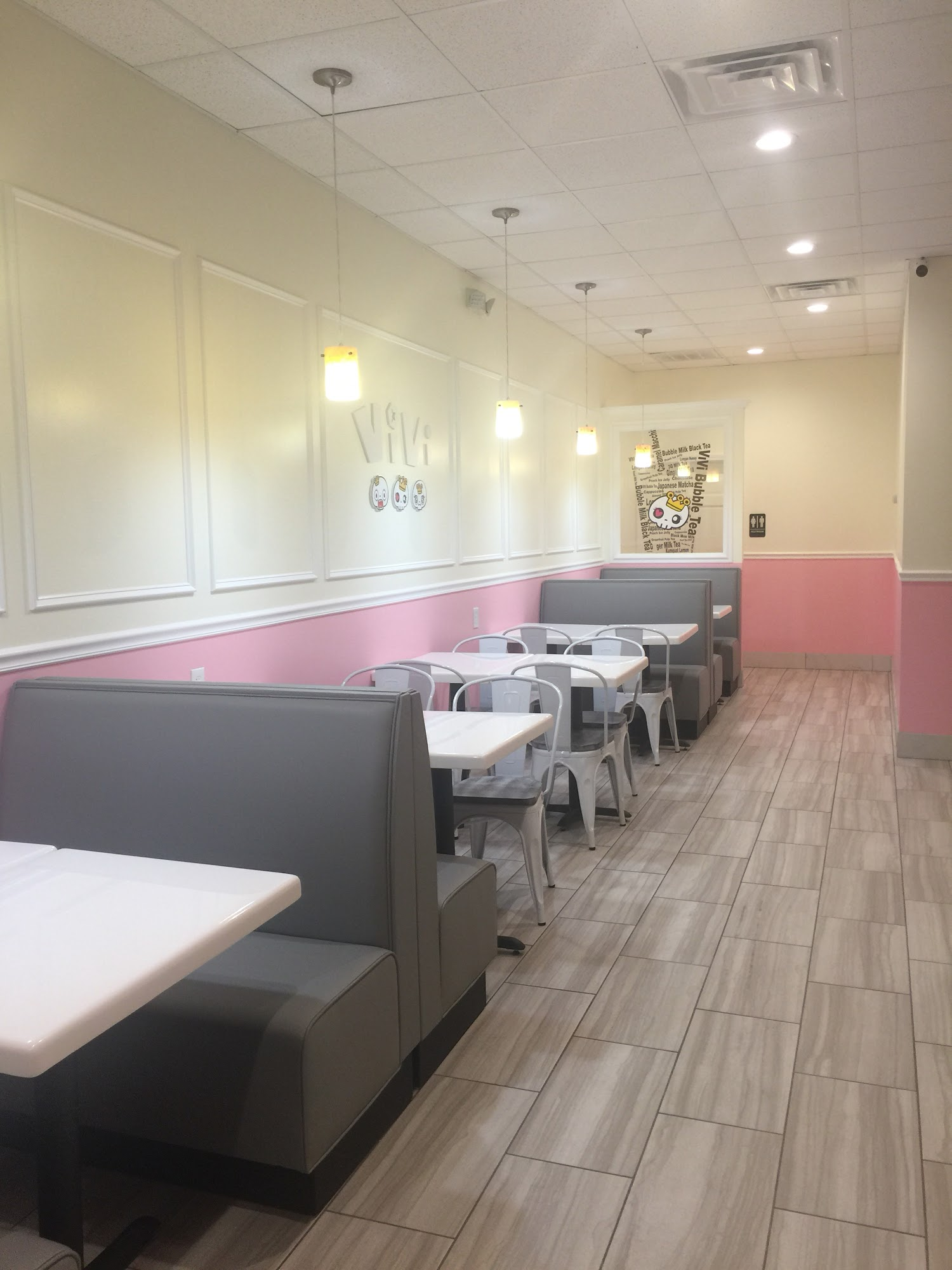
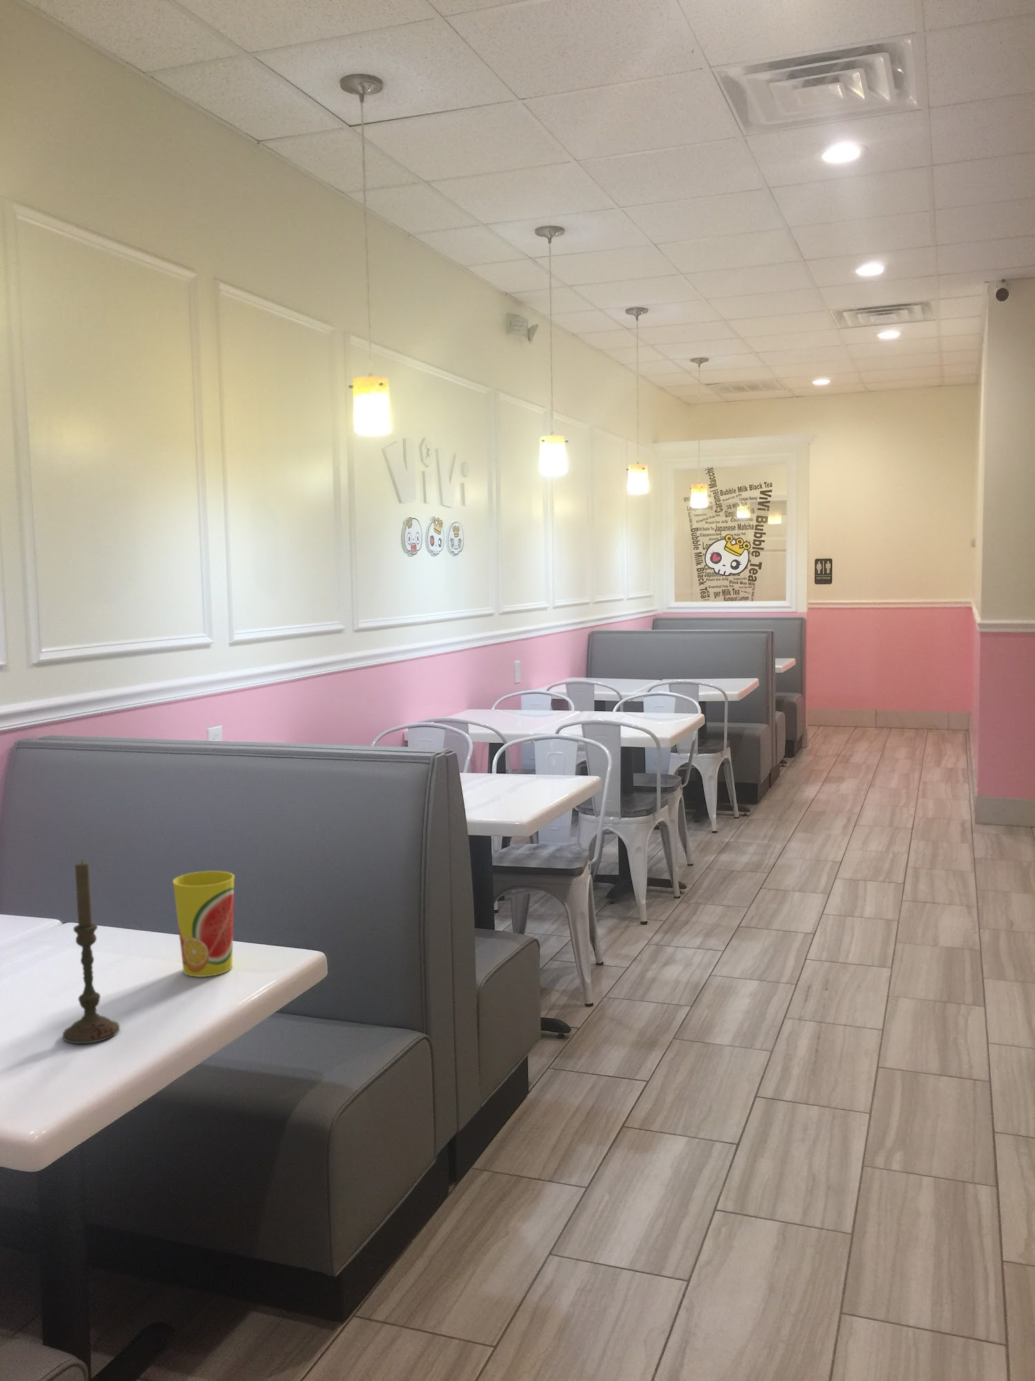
+ cup [173,871,235,978]
+ candle [62,859,120,1044]
